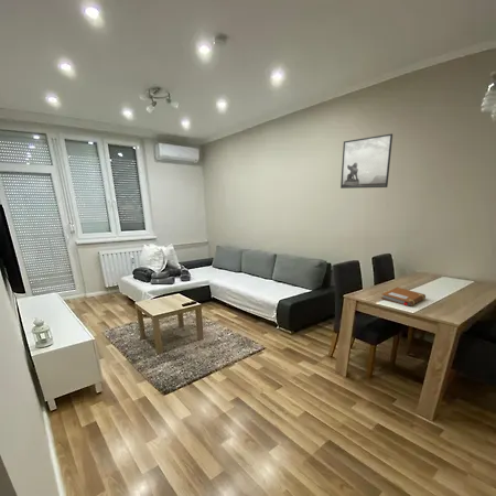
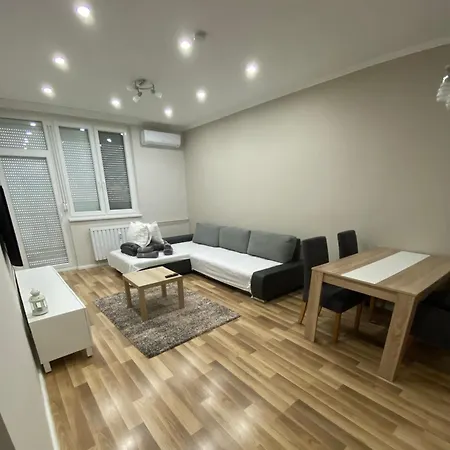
- notebook [380,287,427,308]
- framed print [339,132,393,190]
